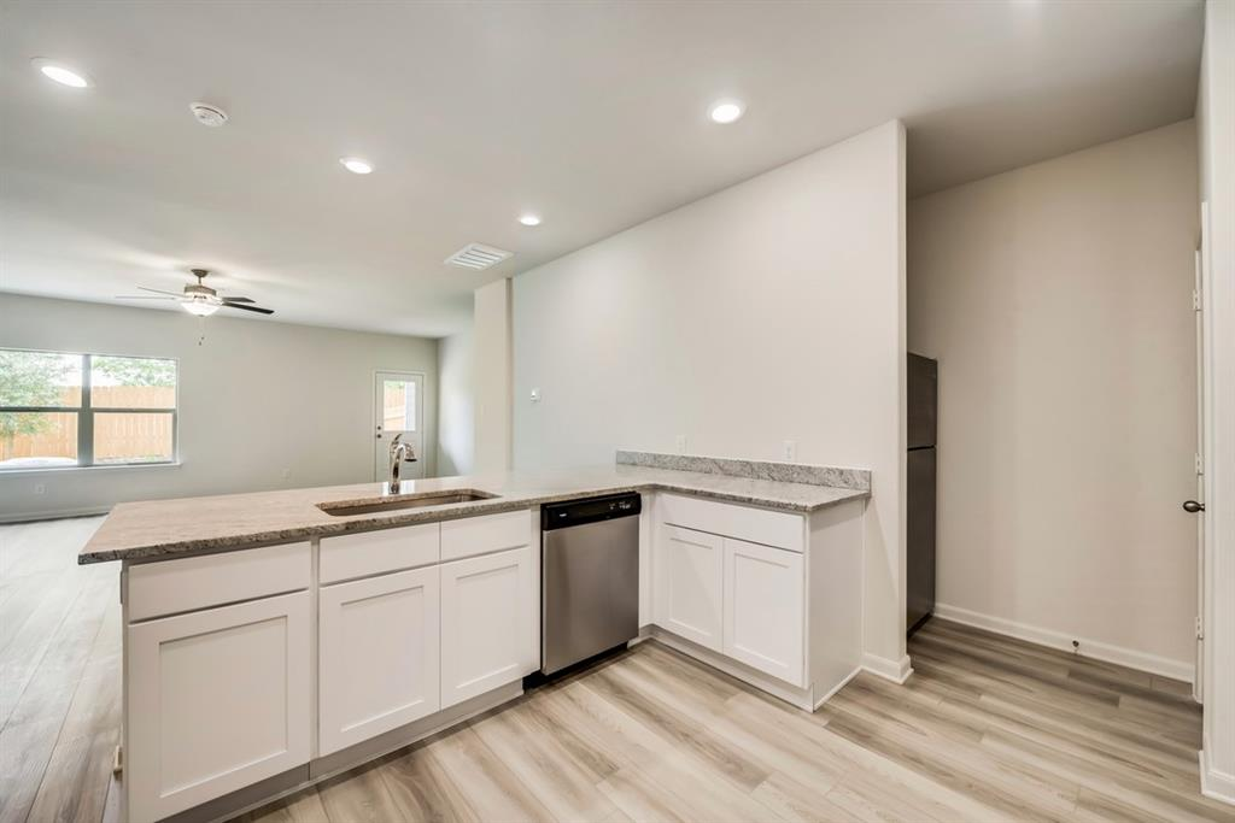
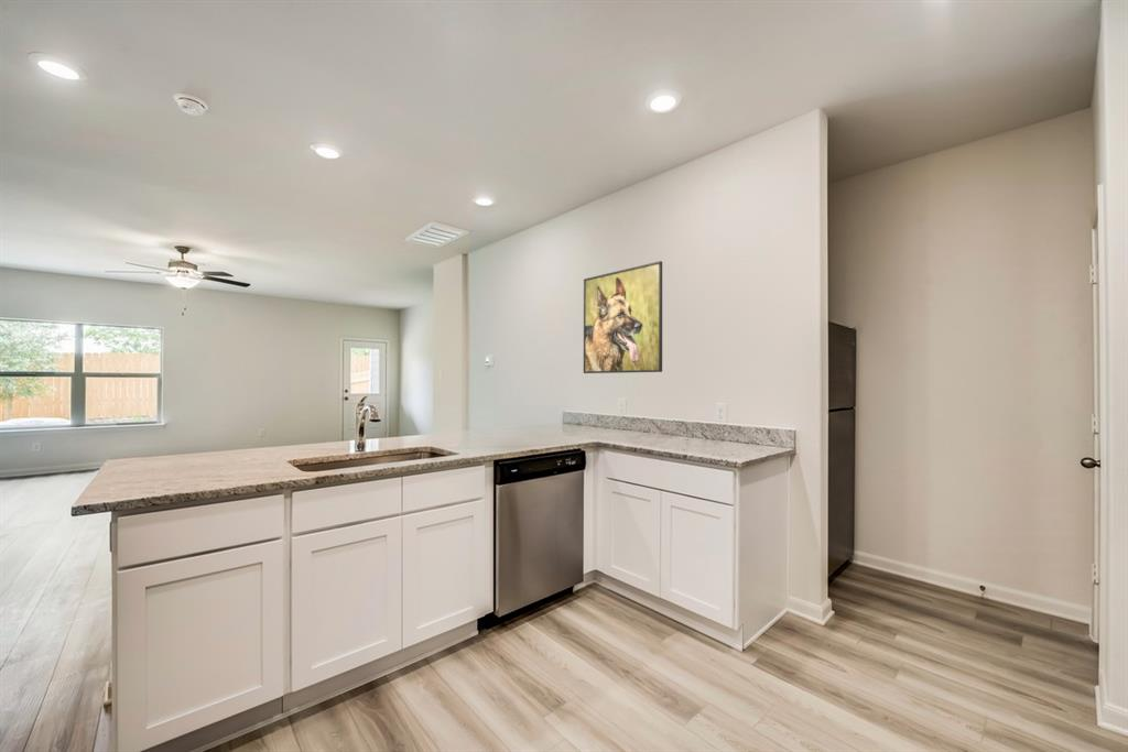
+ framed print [583,260,663,374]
